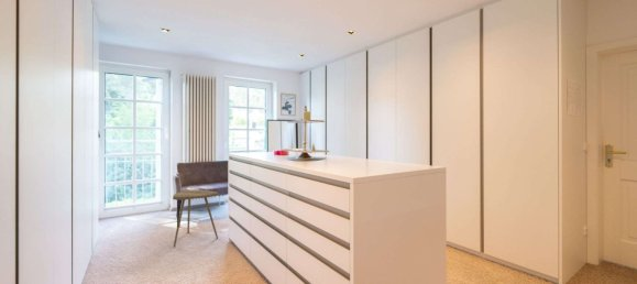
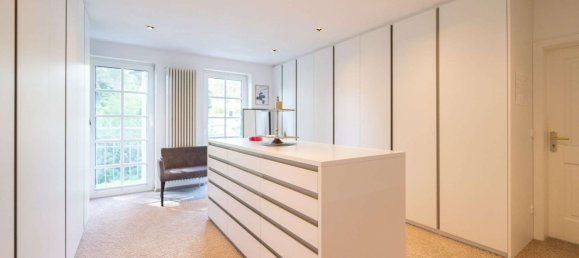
- side table [172,189,220,248]
